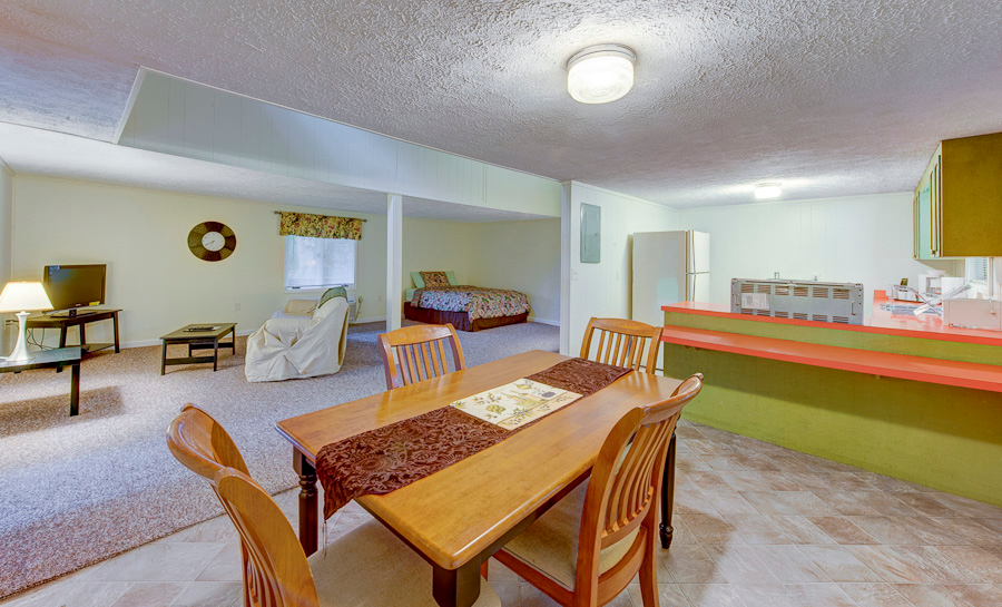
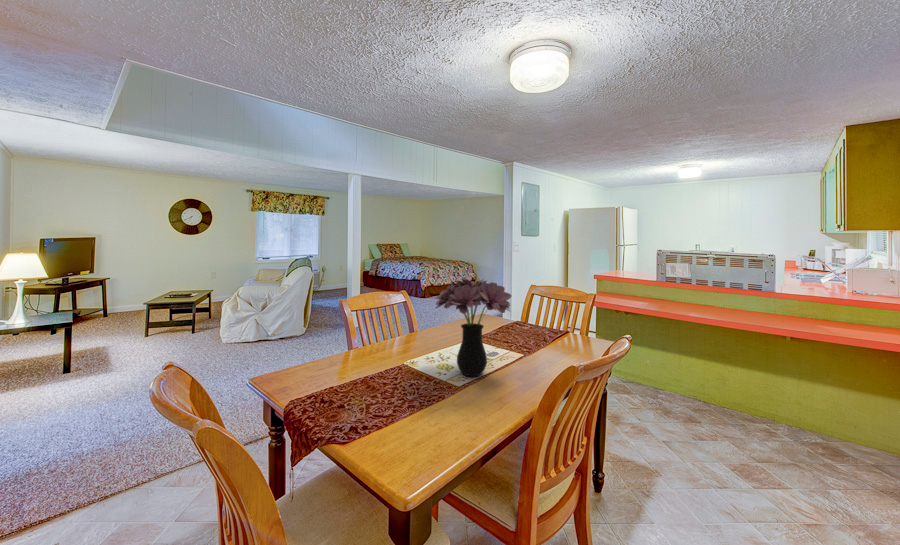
+ flower arrangement [434,276,513,377]
